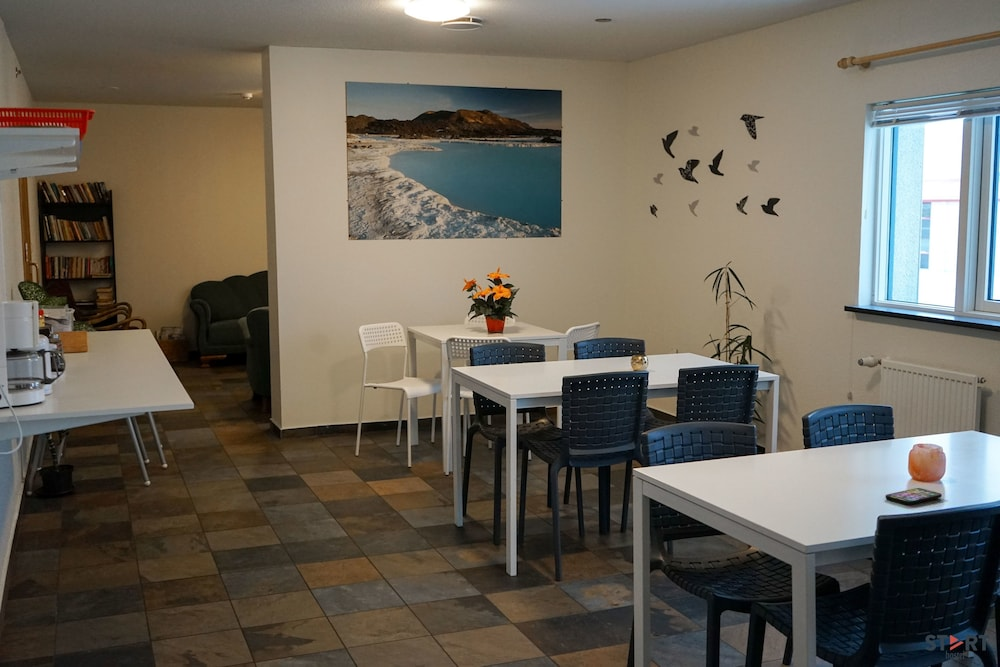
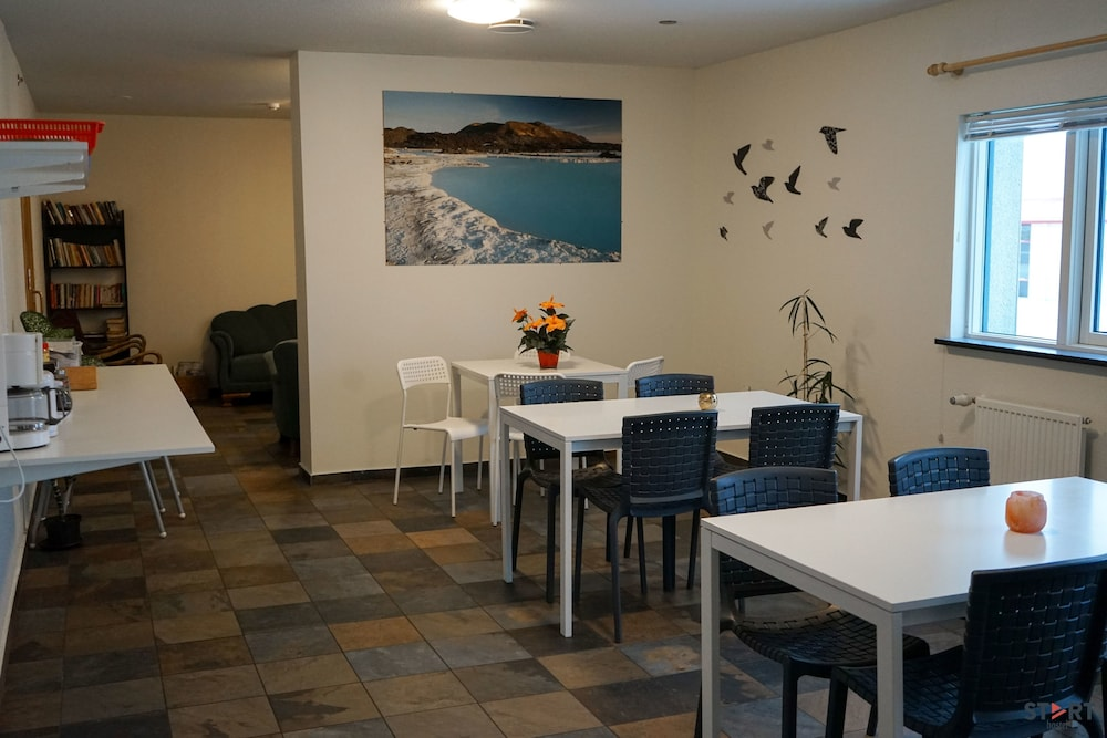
- smartphone [884,487,943,506]
